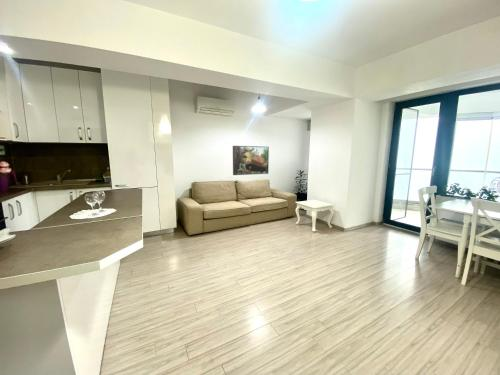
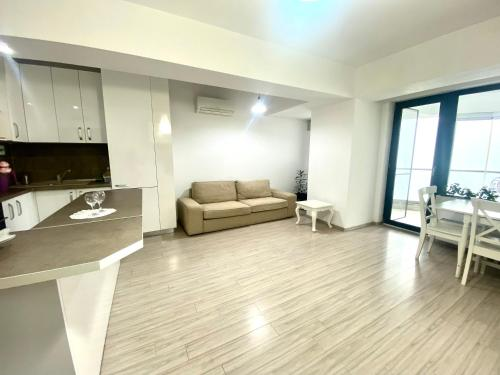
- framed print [232,145,270,176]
